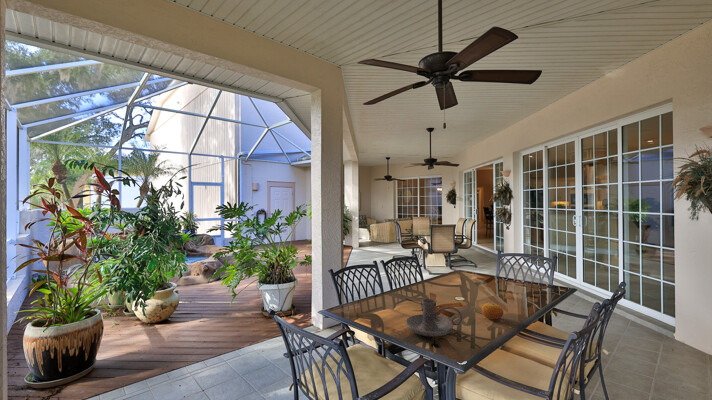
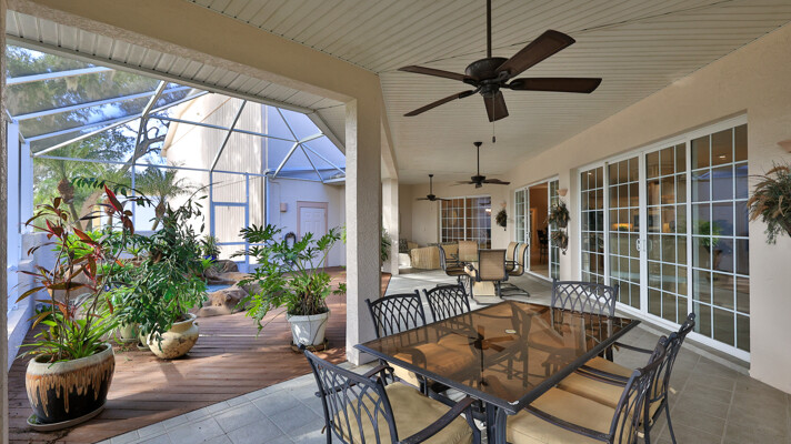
- candle holder [405,297,463,338]
- fruit [481,302,504,320]
